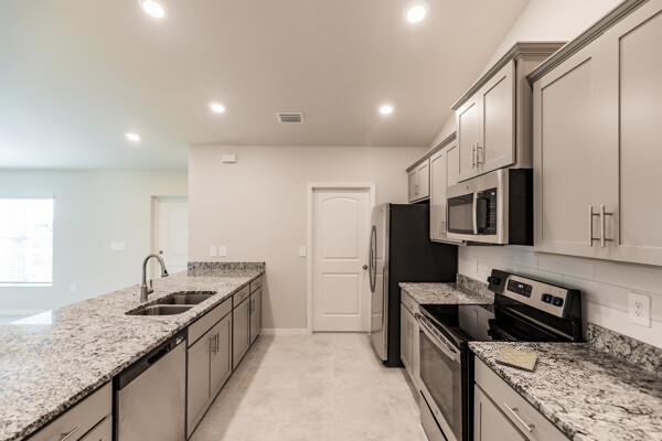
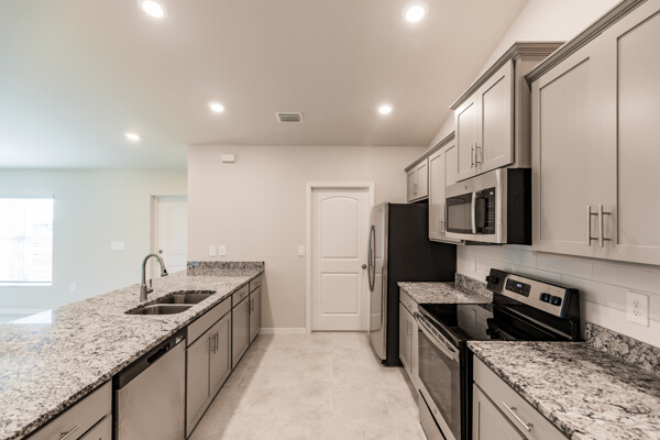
- cutting board [494,346,538,374]
